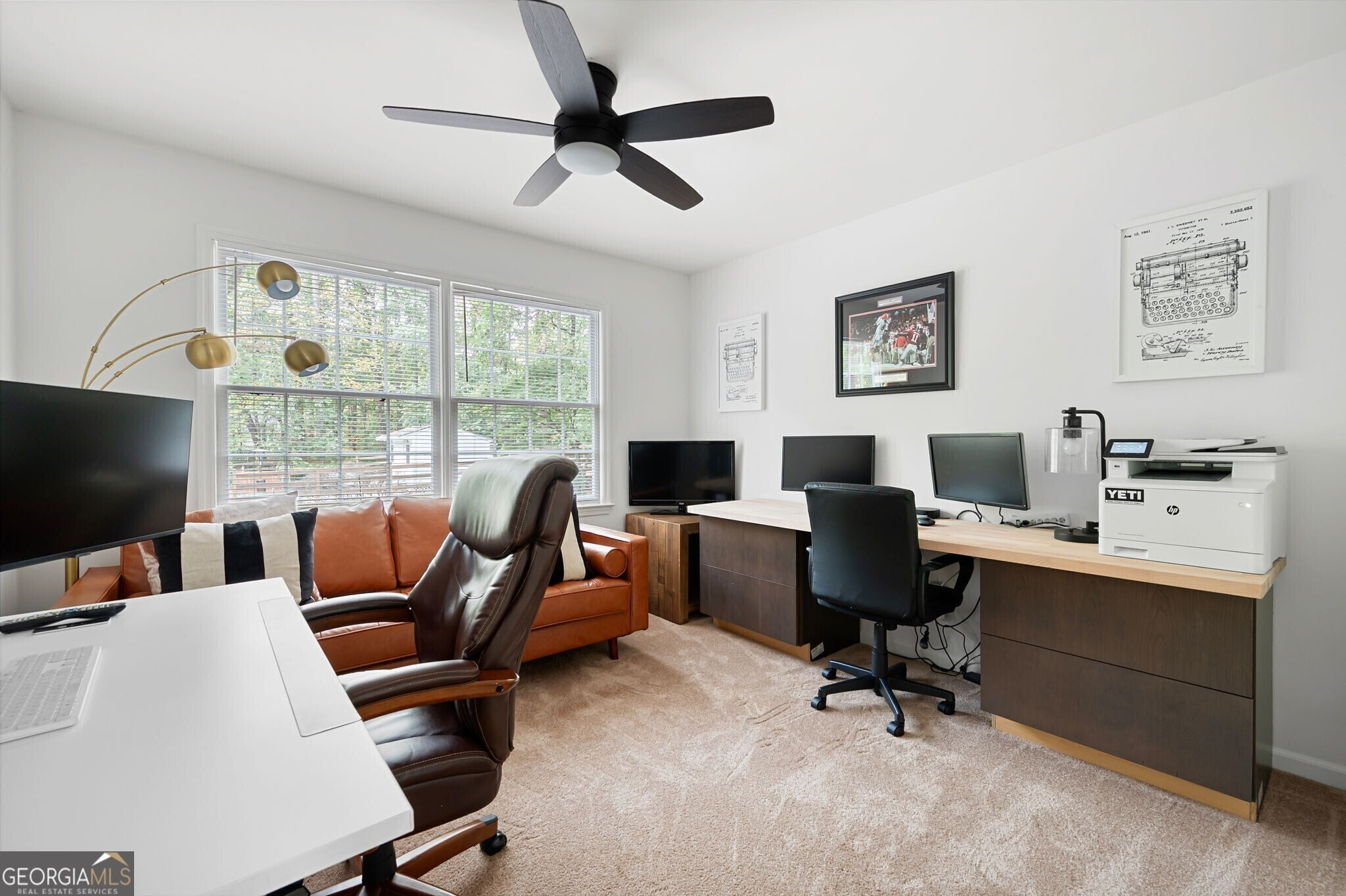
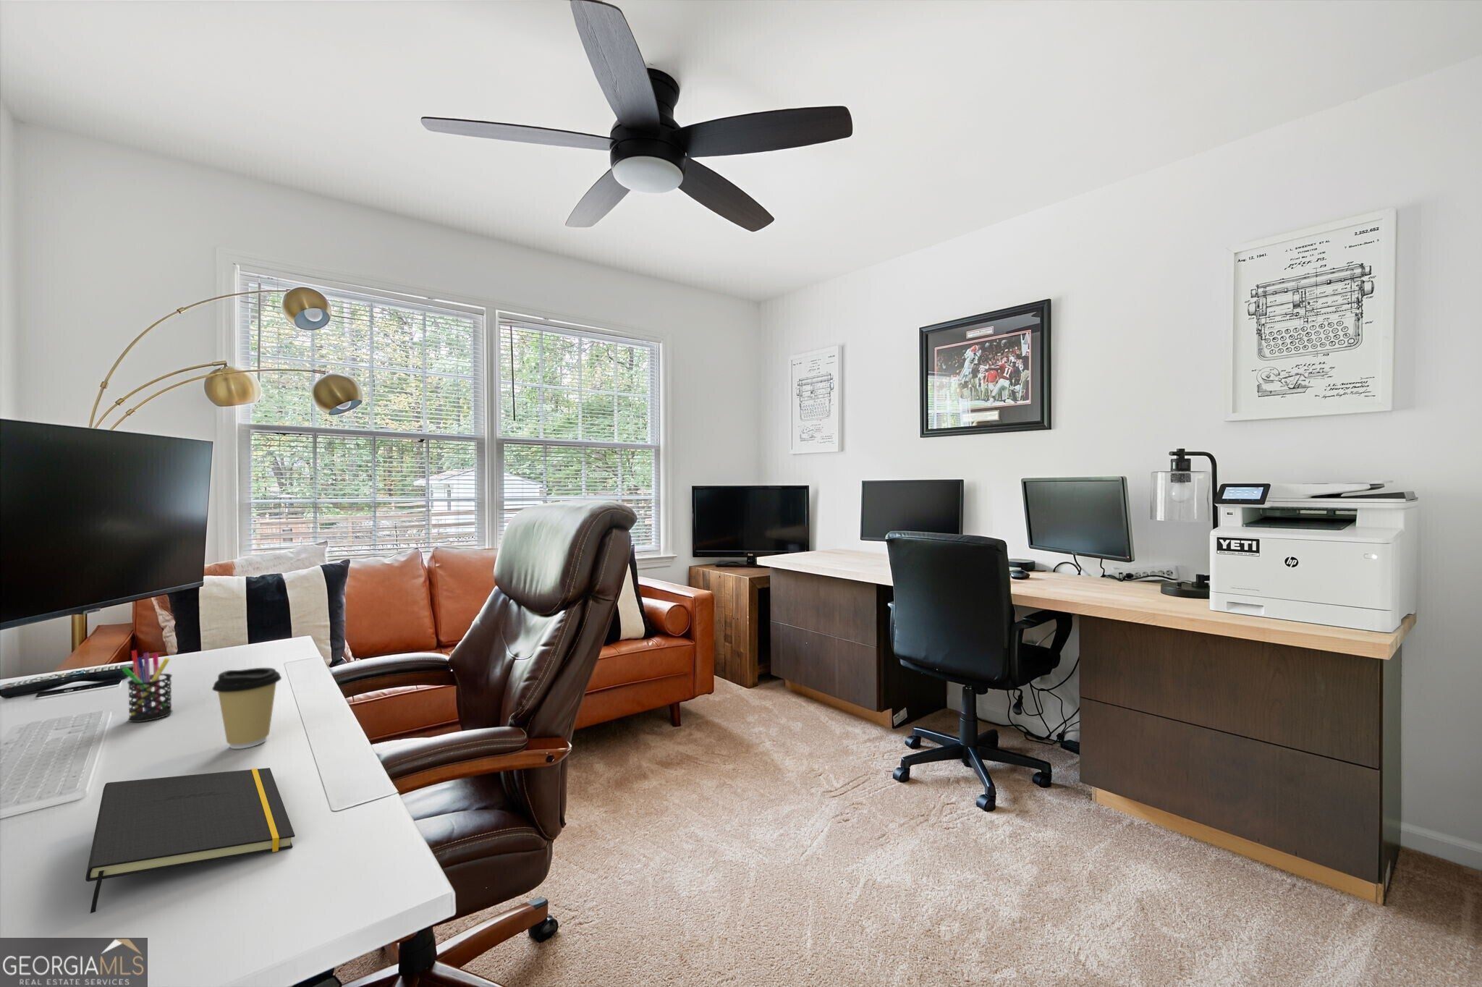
+ pen holder [121,649,173,723]
+ notepad [86,767,295,914]
+ coffee cup [211,668,282,750]
